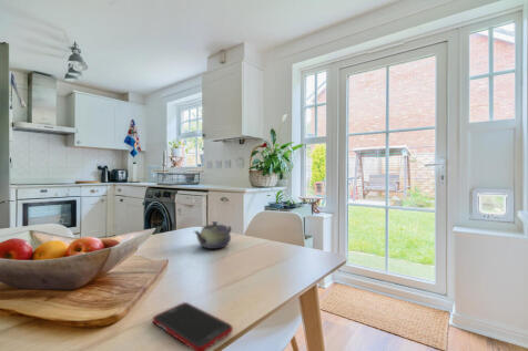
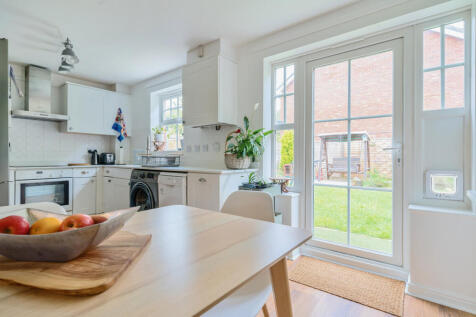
- cell phone [152,301,234,351]
- teapot [192,220,233,250]
